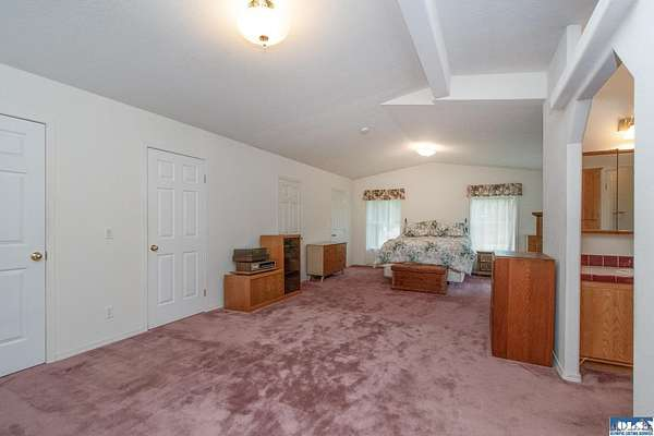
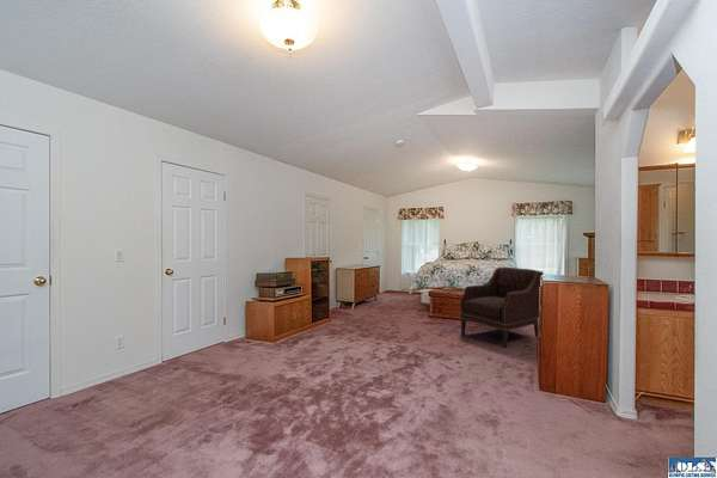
+ armchair [459,266,545,349]
